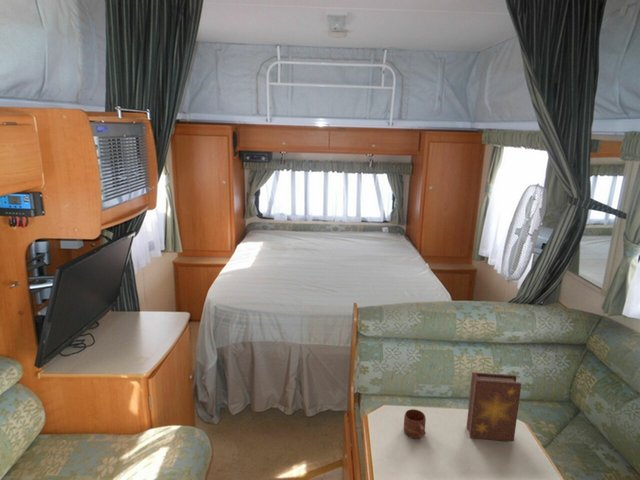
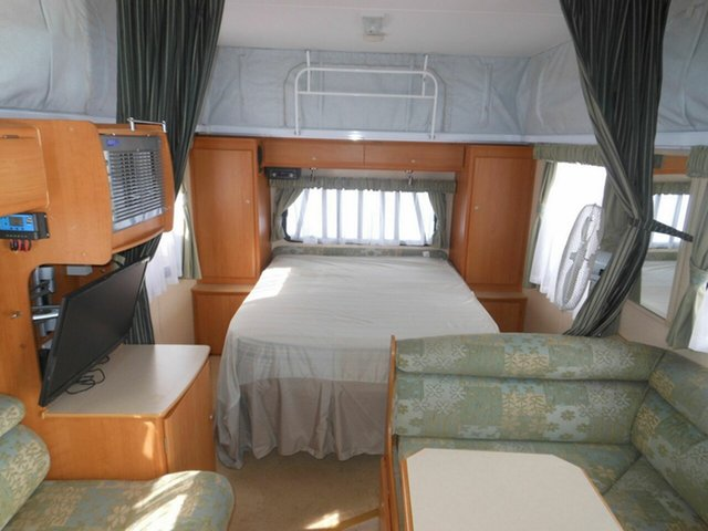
- book [466,371,522,442]
- mug [403,408,427,439]
